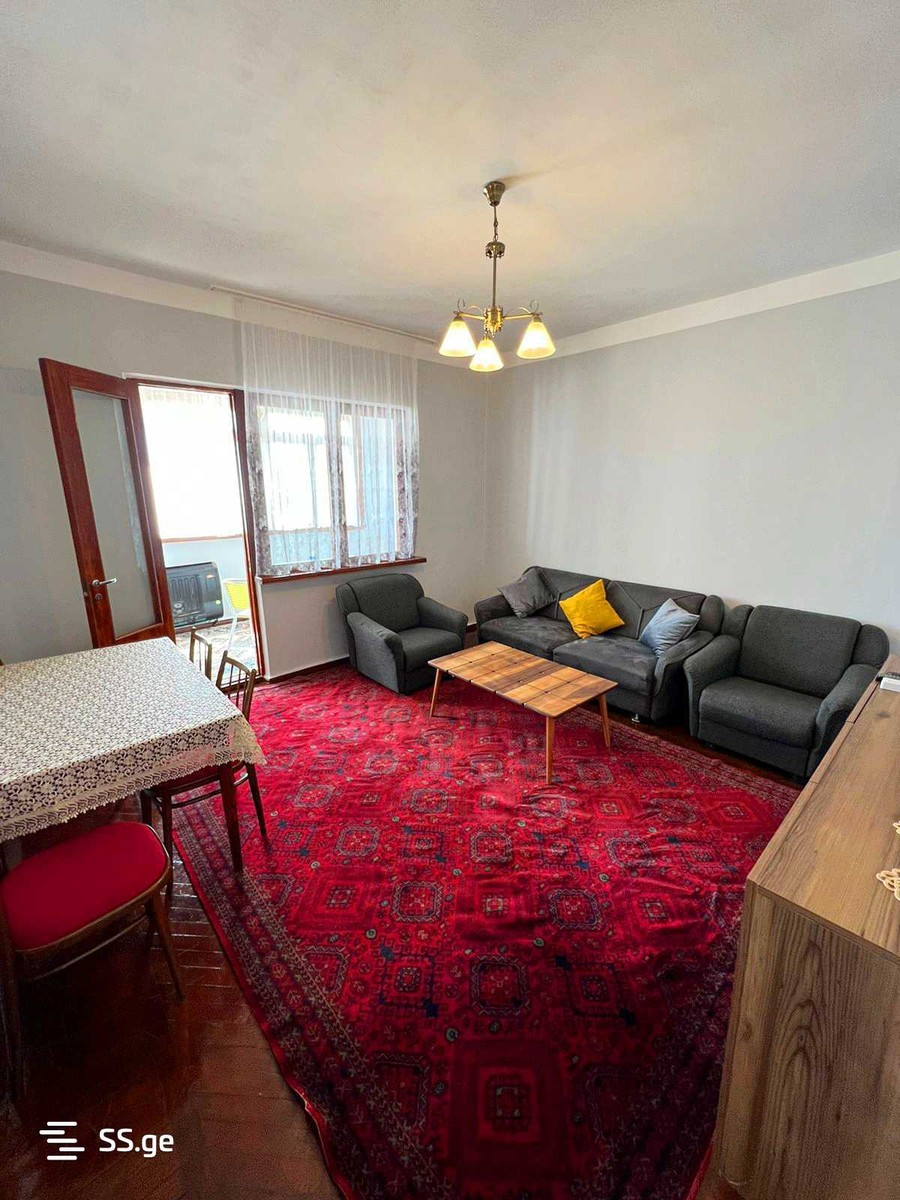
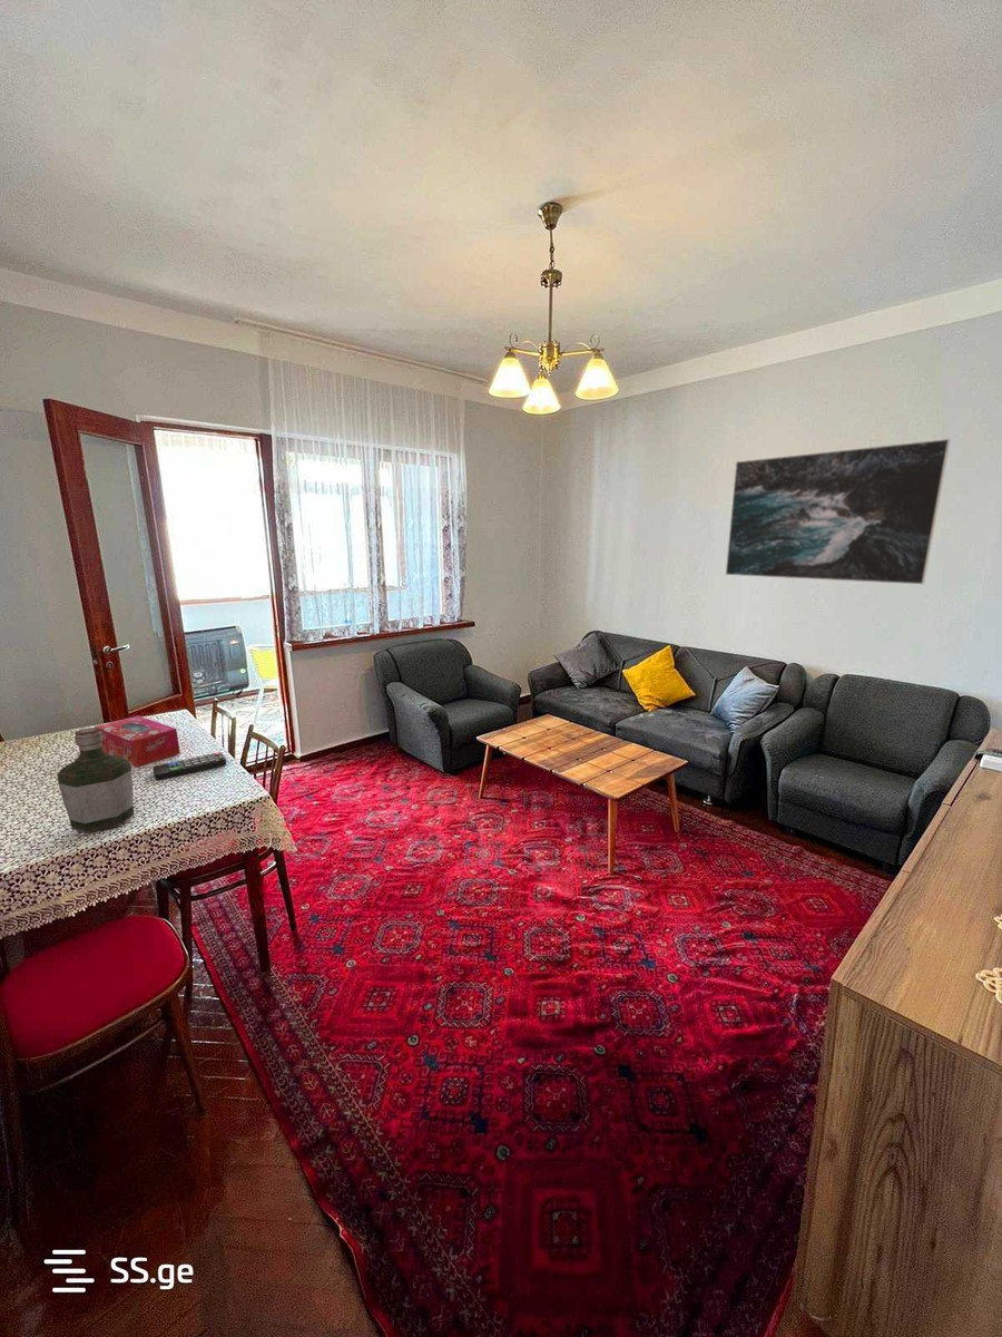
+ remote control [151,751,227,782]
+ bottle [57,726,135,833]
+ tissue box [94,714,181,769]
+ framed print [725,438,951,585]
